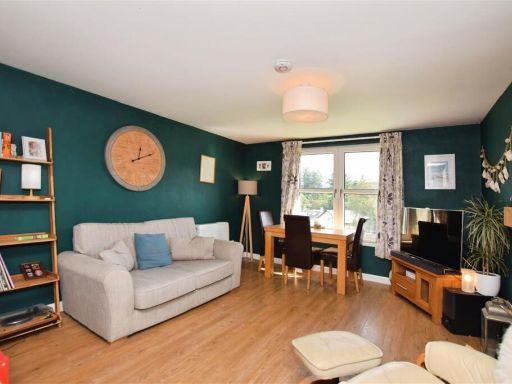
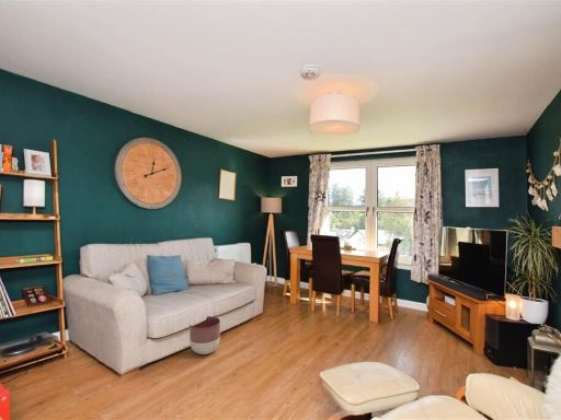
+ planter [188,315,221,355]
